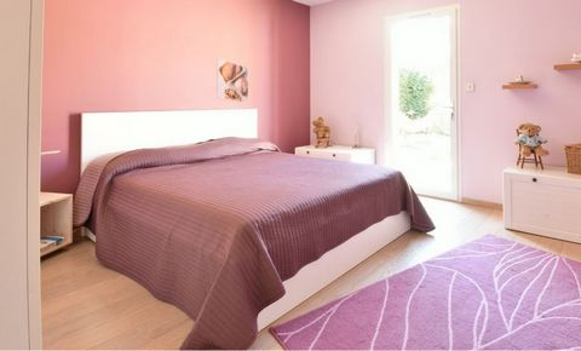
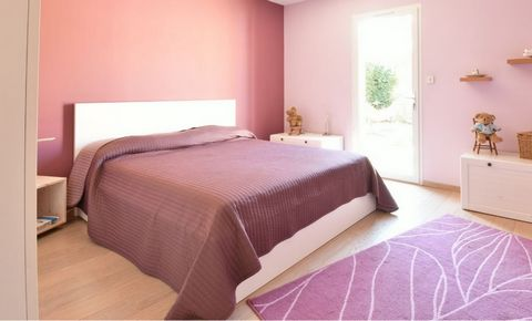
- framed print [215,58,249,105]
